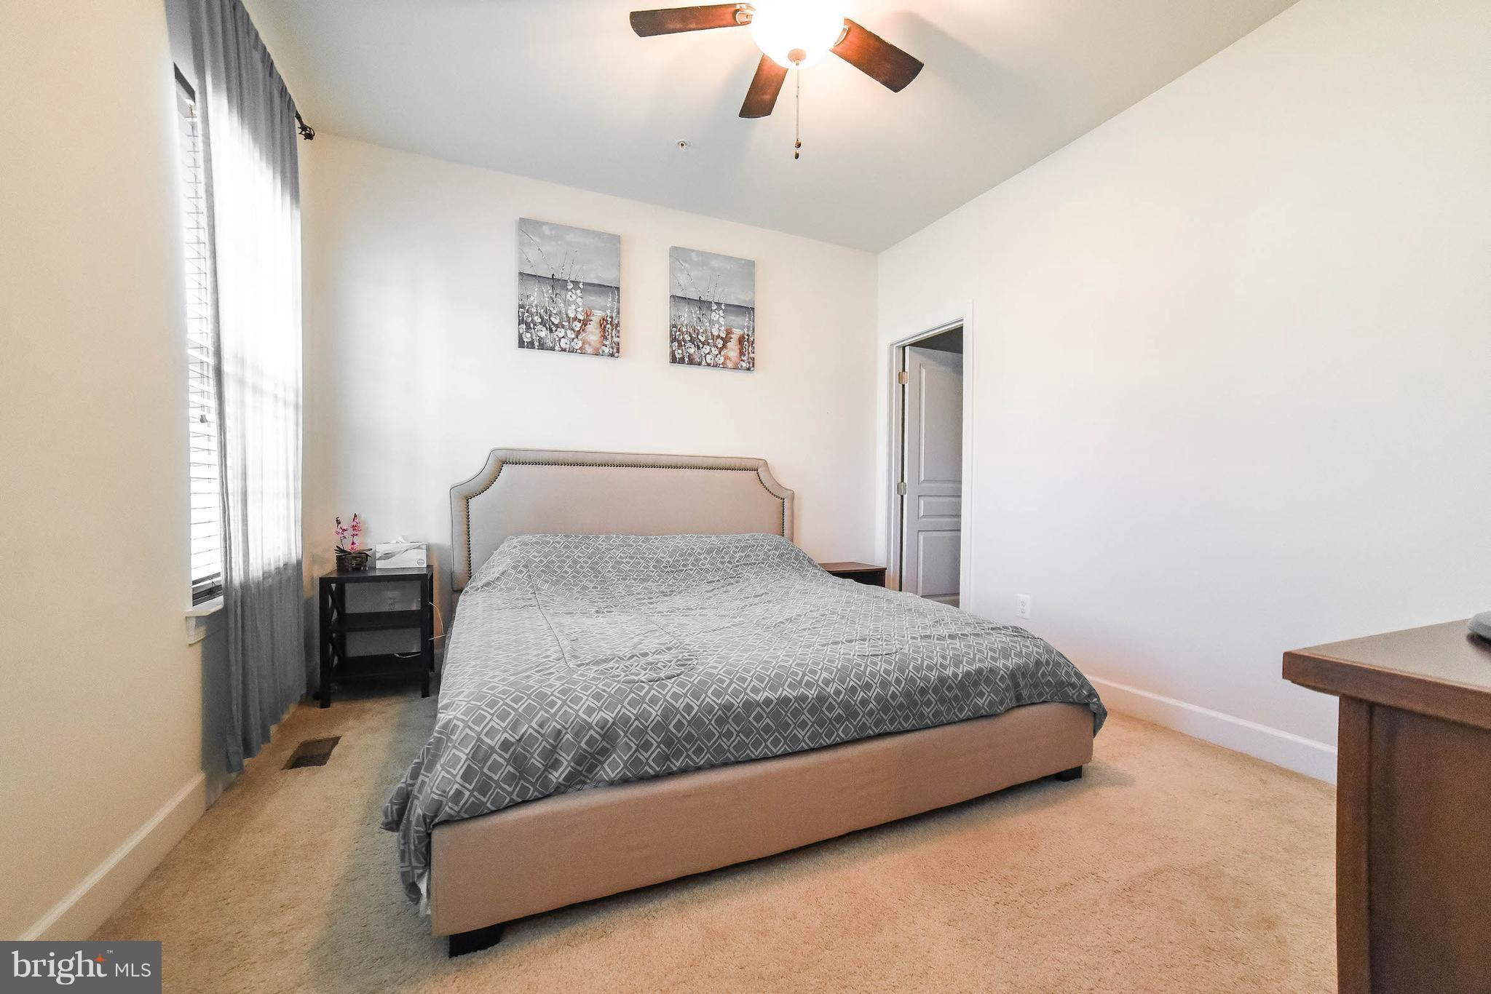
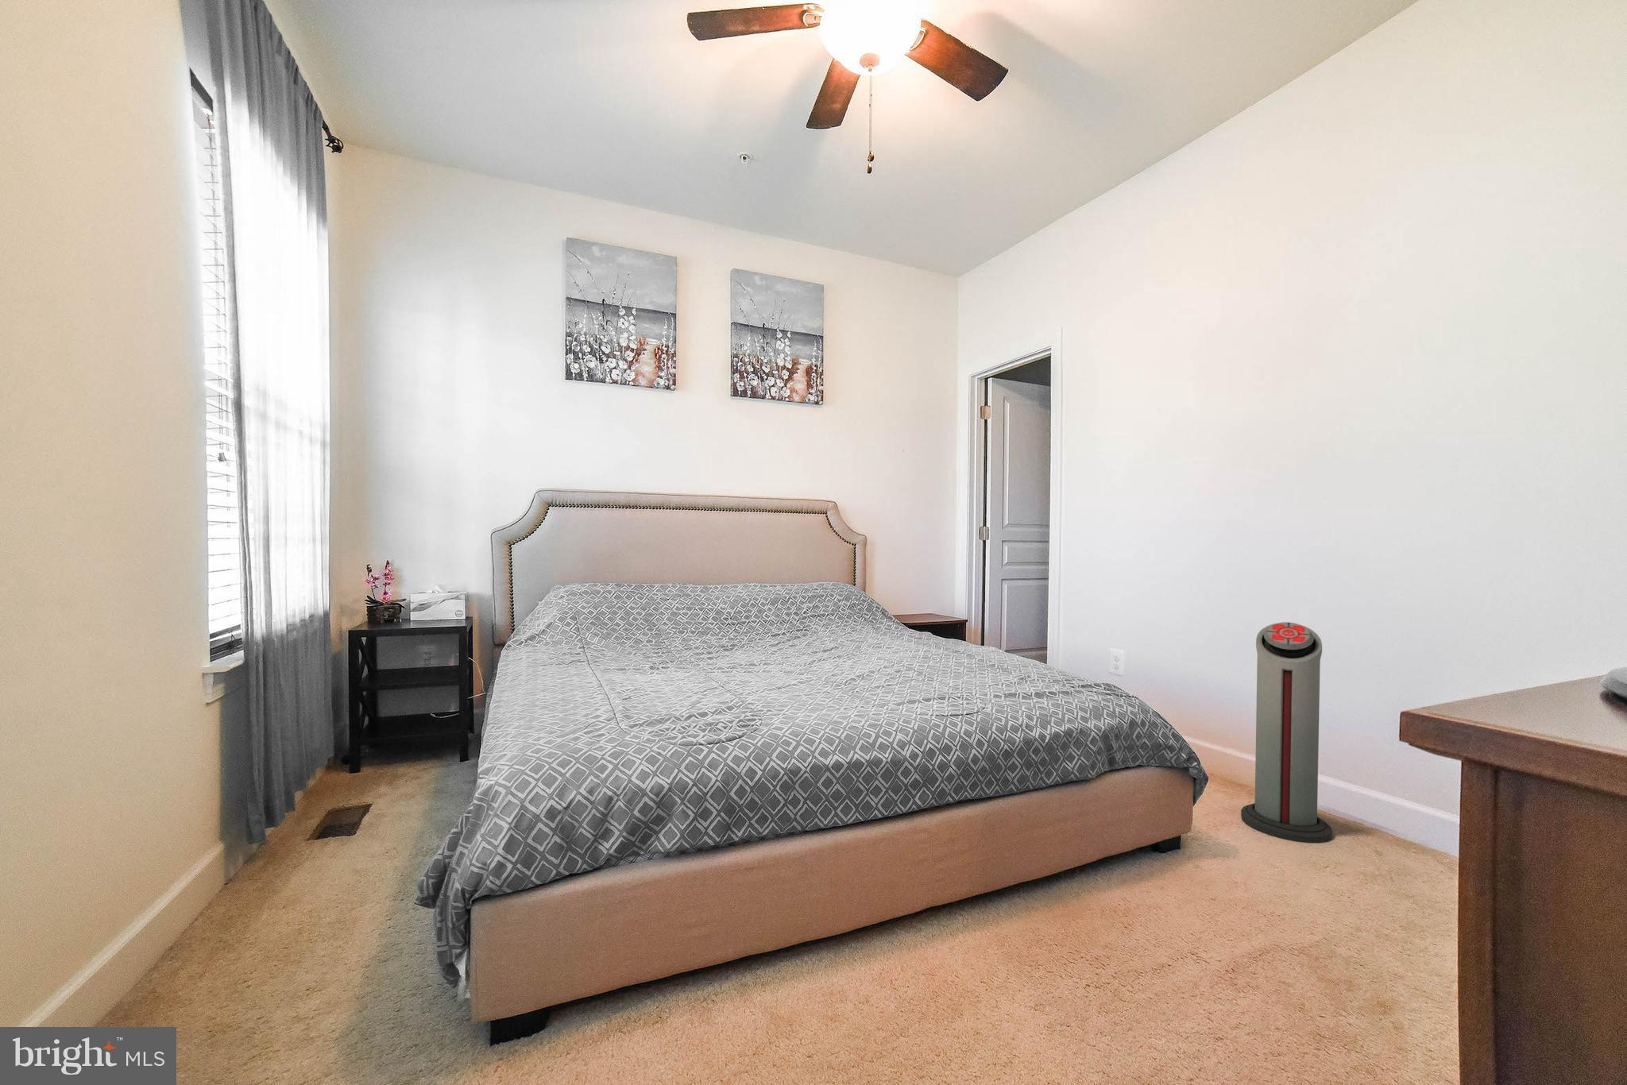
+ air purifier [1240,621,1333,844]
